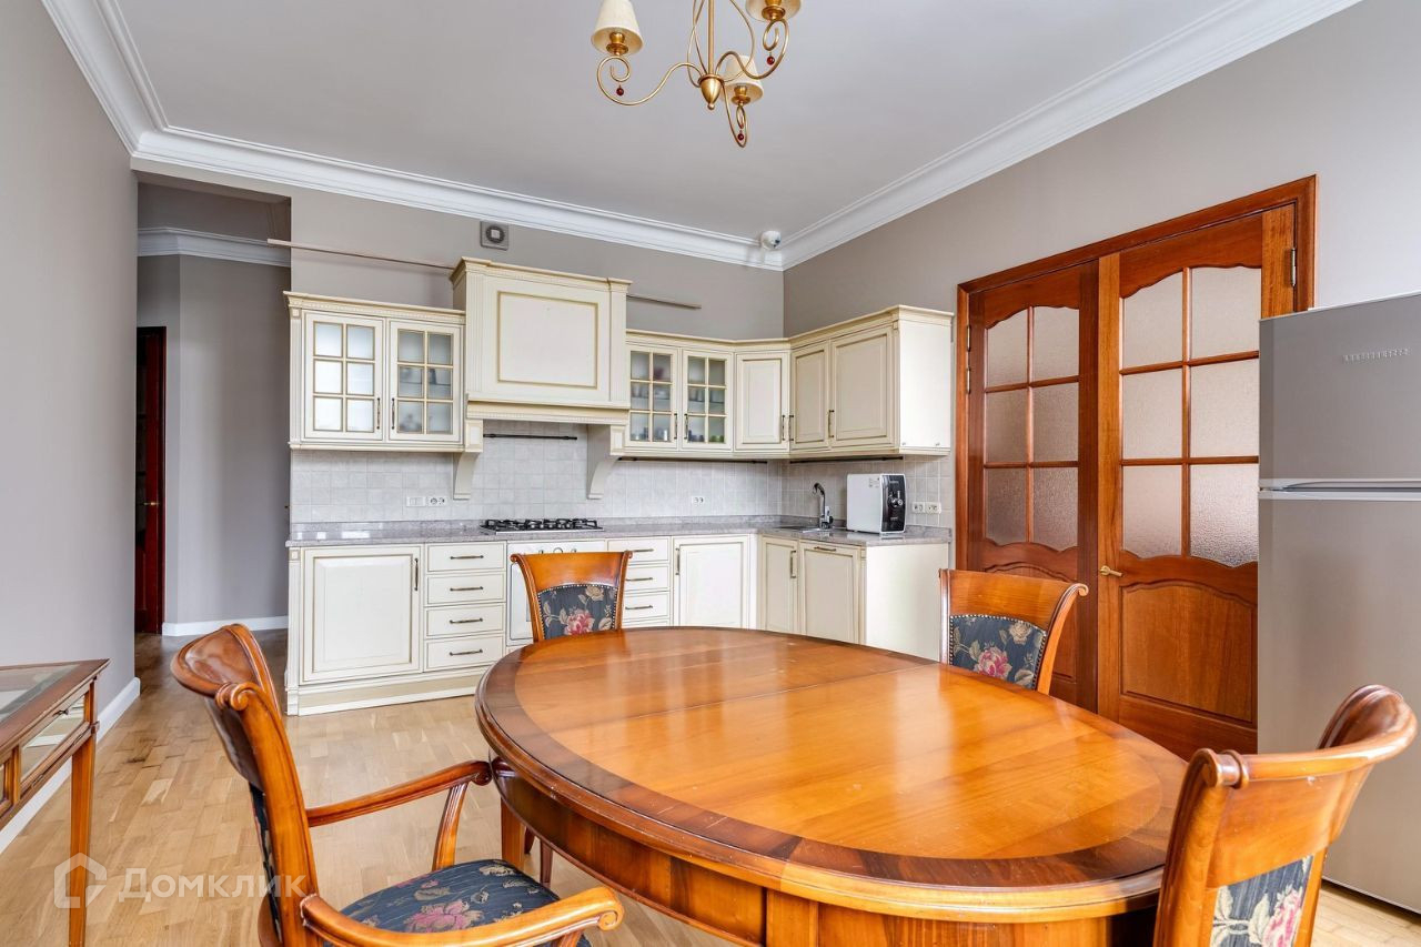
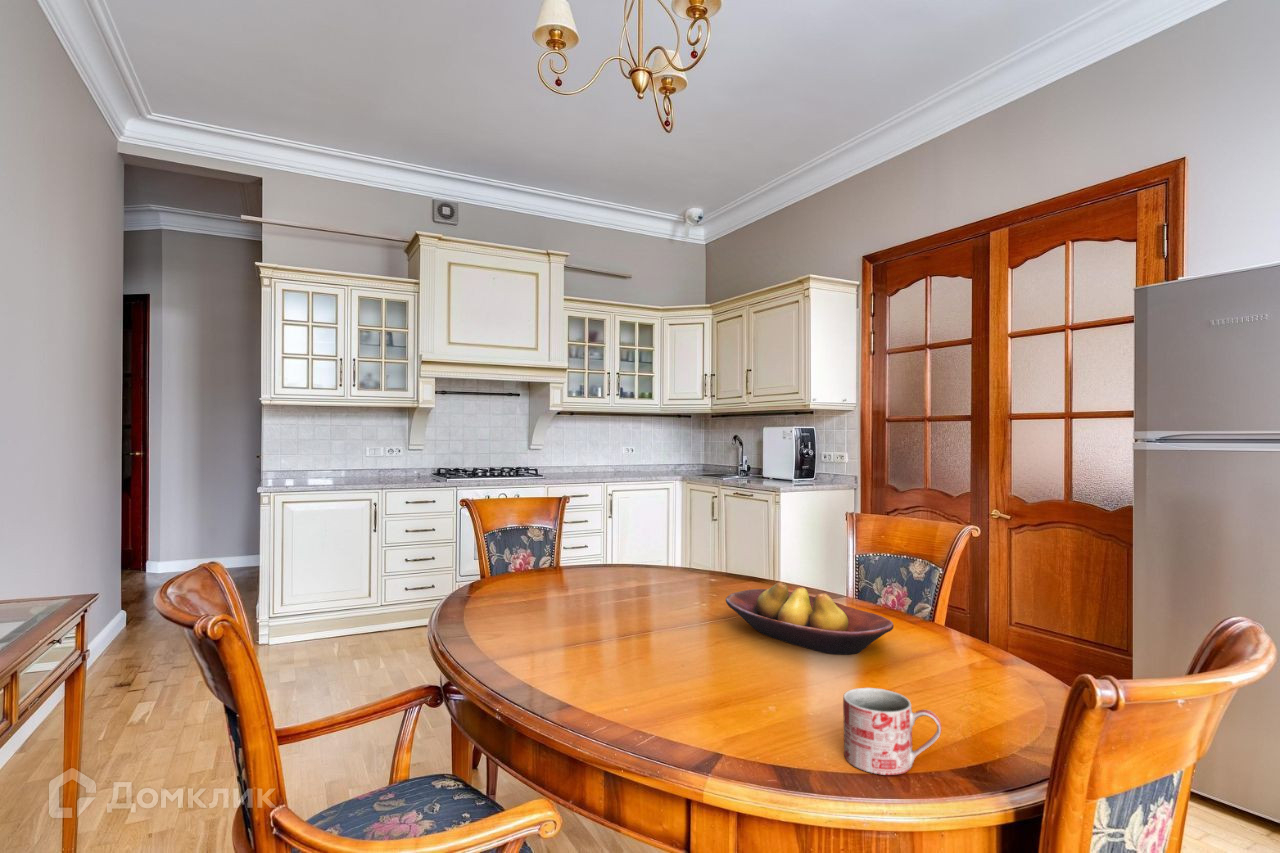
+ mug [842,687,943,776]
+ fruit bowl [725,581,895,656]
